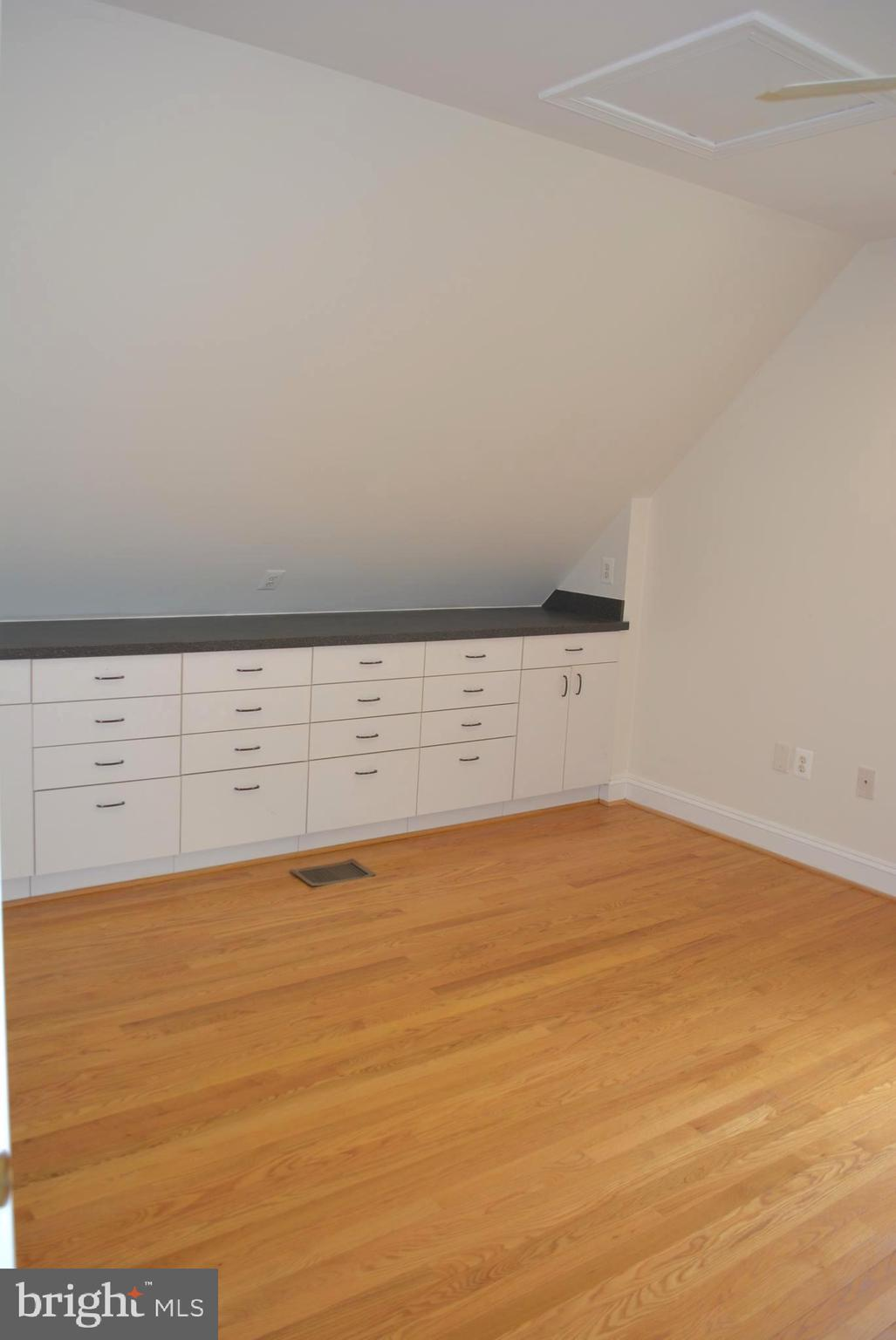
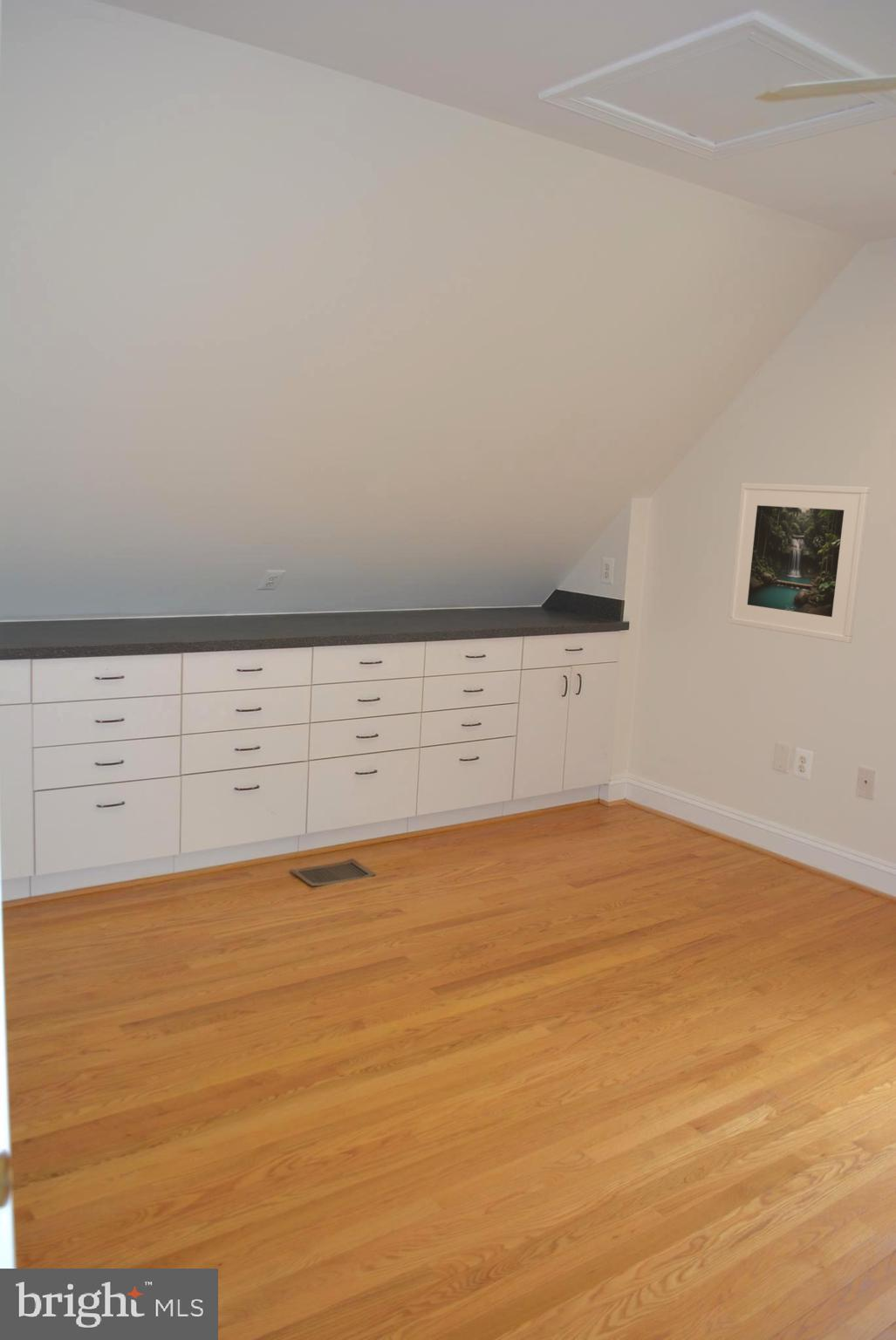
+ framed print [727,482,871,644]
